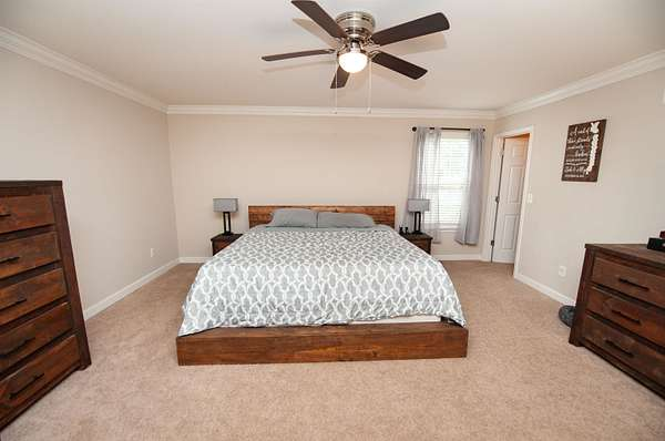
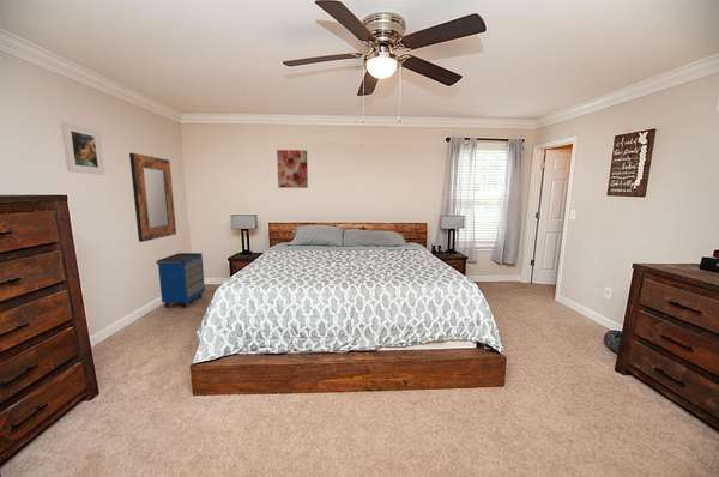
+ wall art [276,149,309,189]
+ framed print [60,120,105,176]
+ cabinet [155,252,206,308]
+ home mirror [128,152,177,243]
